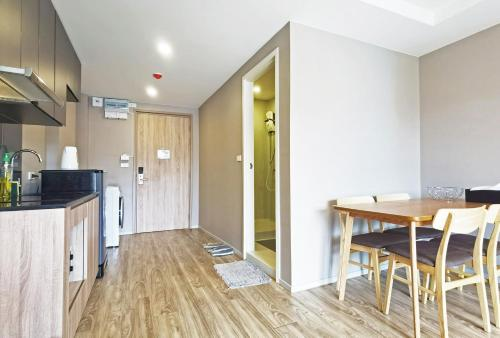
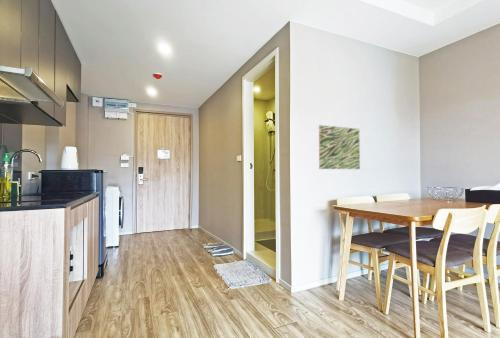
+ wall art [318,124,361,170]
